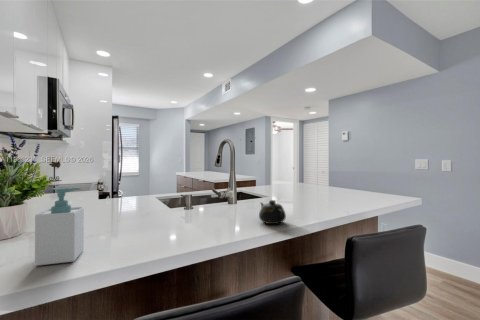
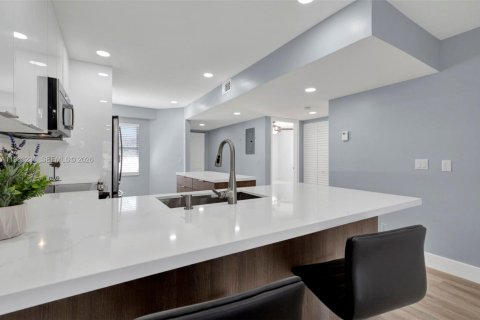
- teapot [258,199,287,225]
- soap bottle [34,187,85,267]
